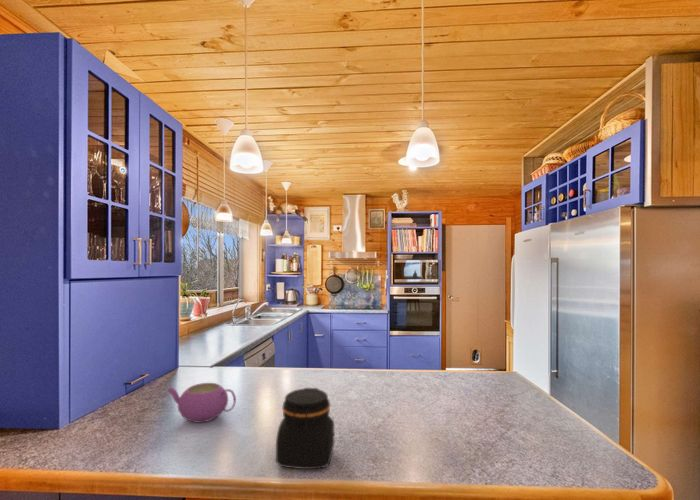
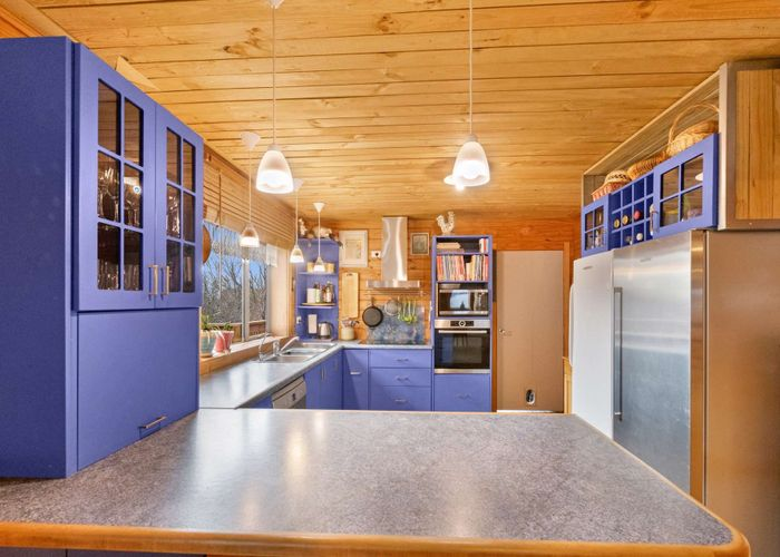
- teapot [166,382,237,424]
- jar [275,387,335,470]
